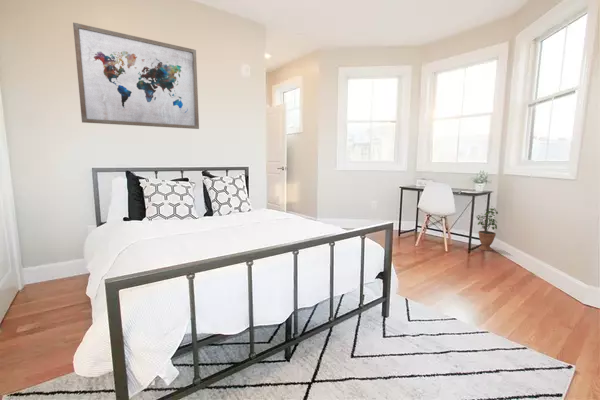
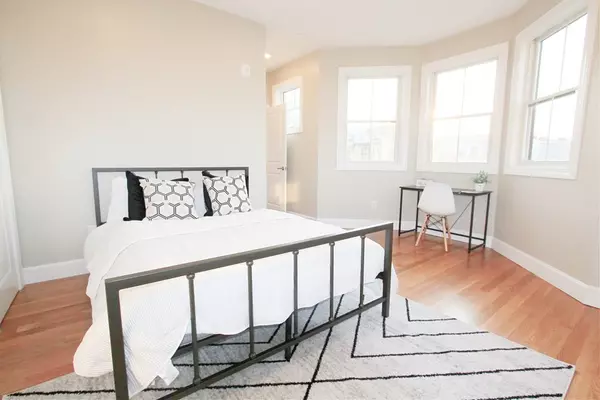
- wall art [72,22,200,130]
- potted plant [475,205,499,252]
